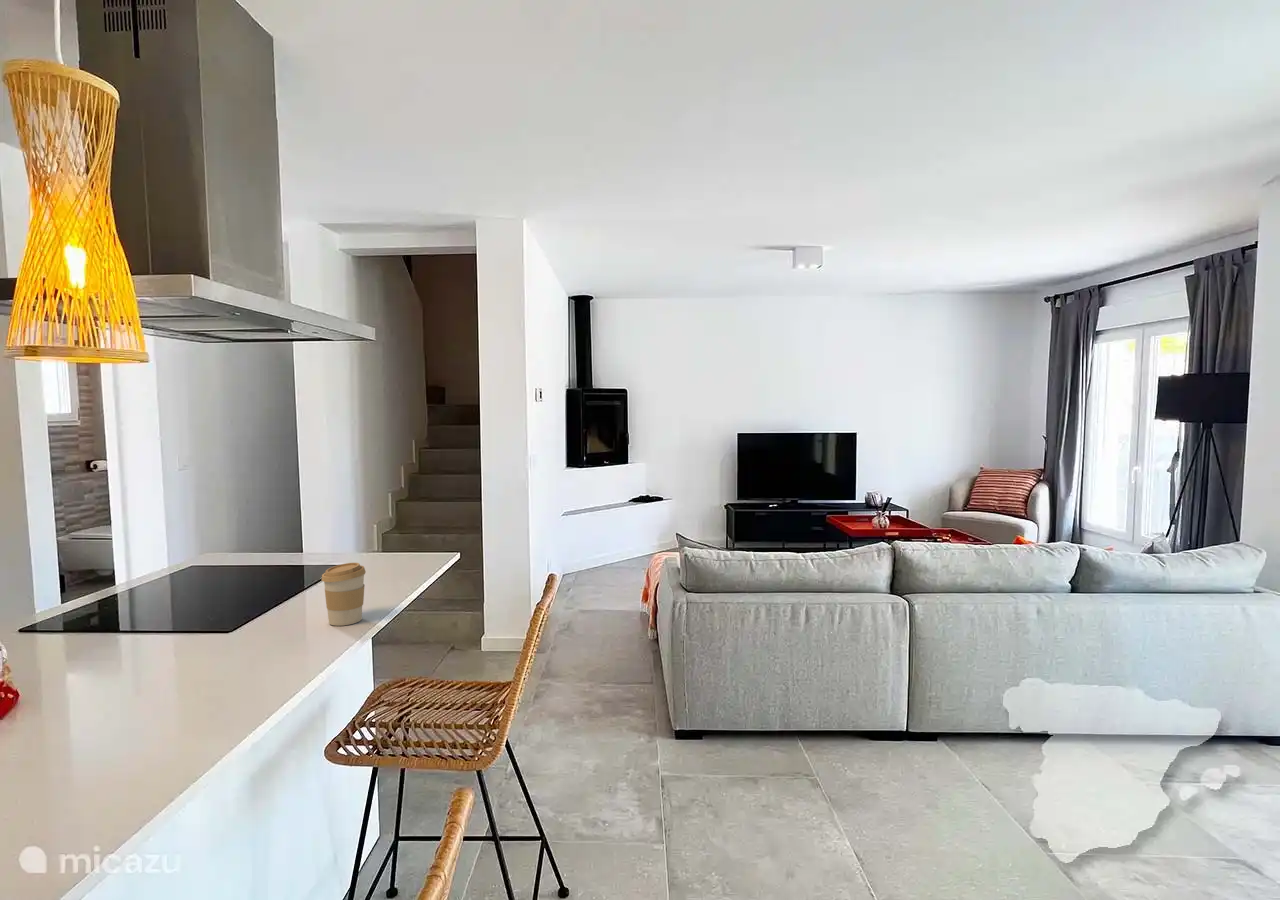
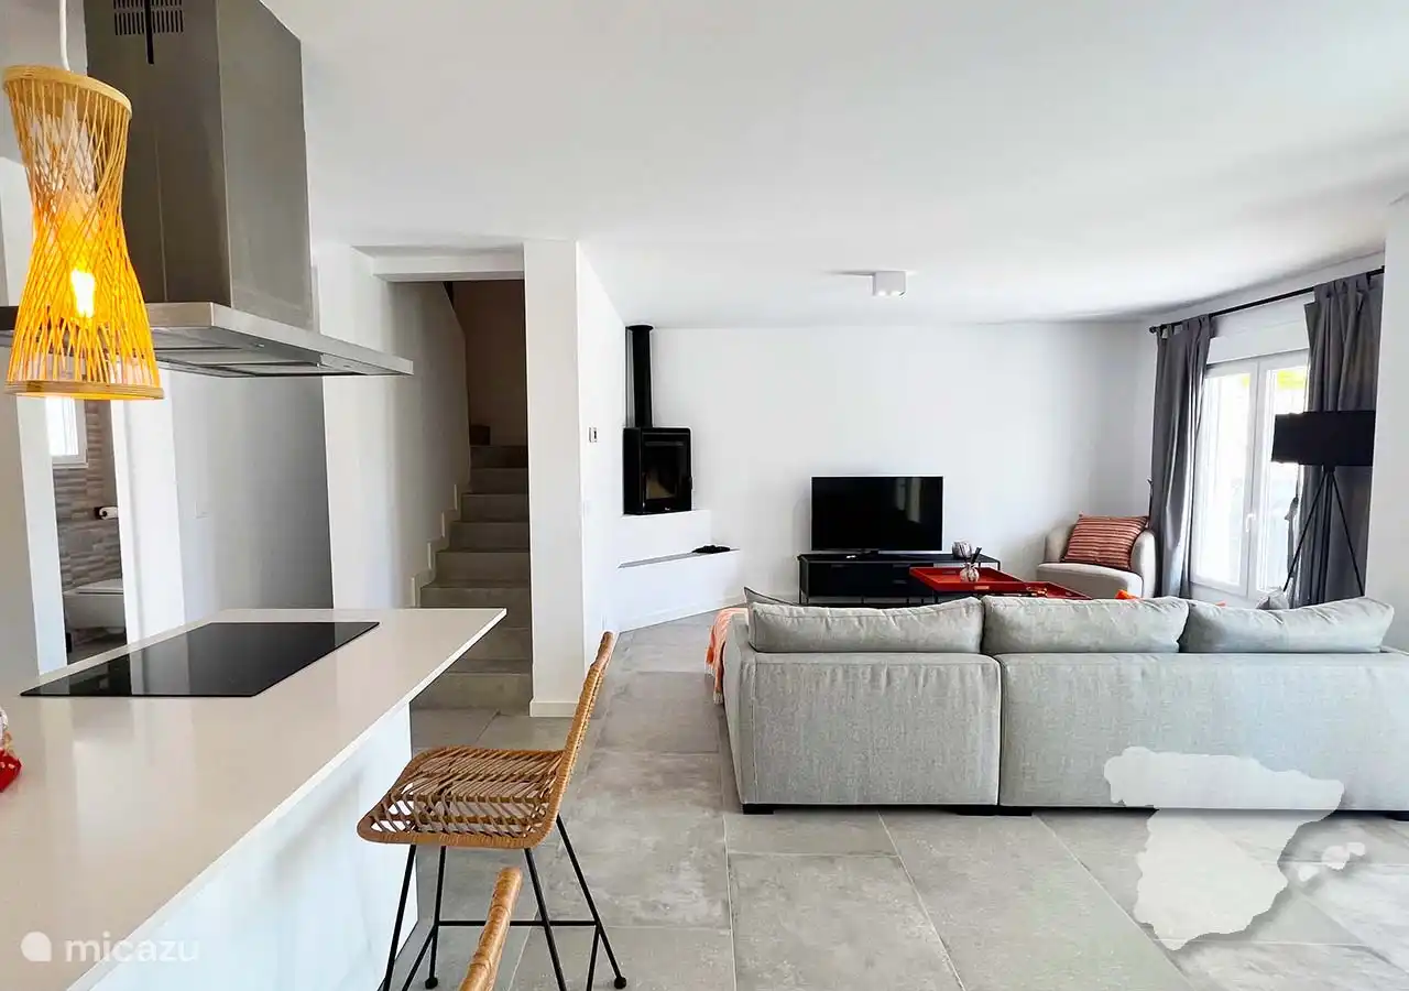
- coffee cup [321,562,367,627]
